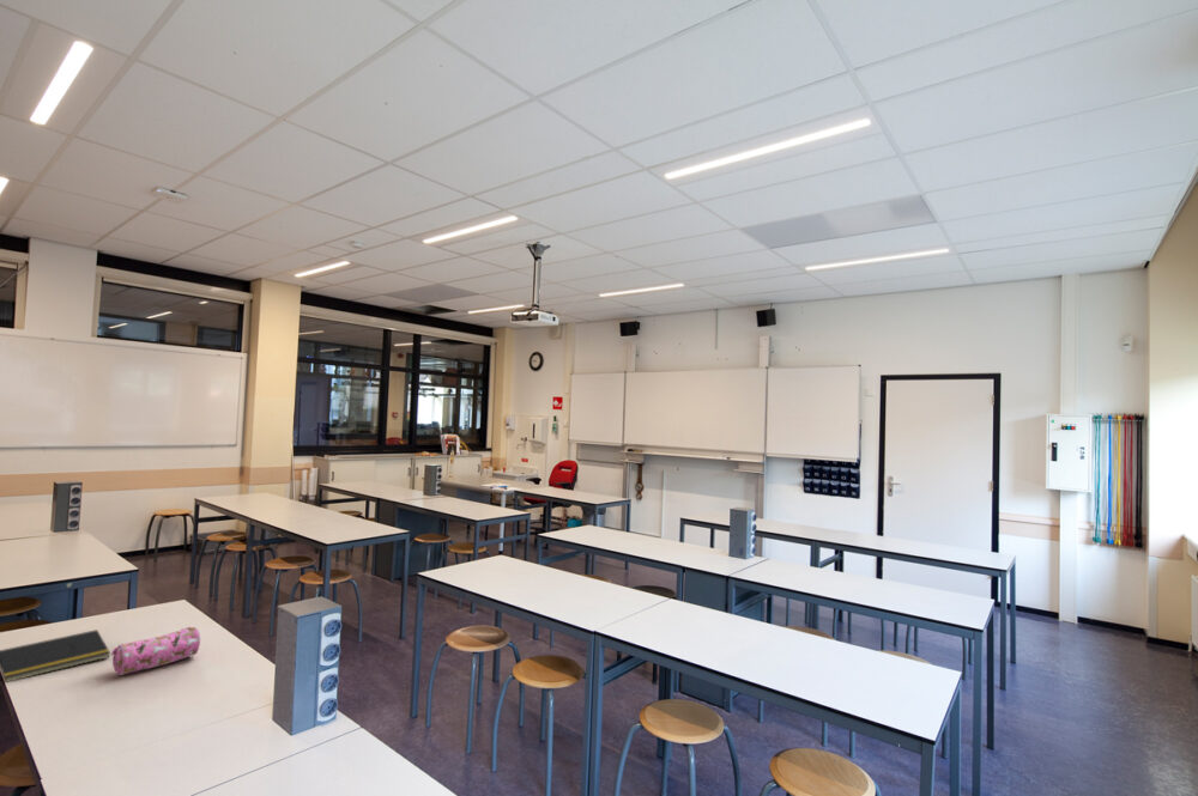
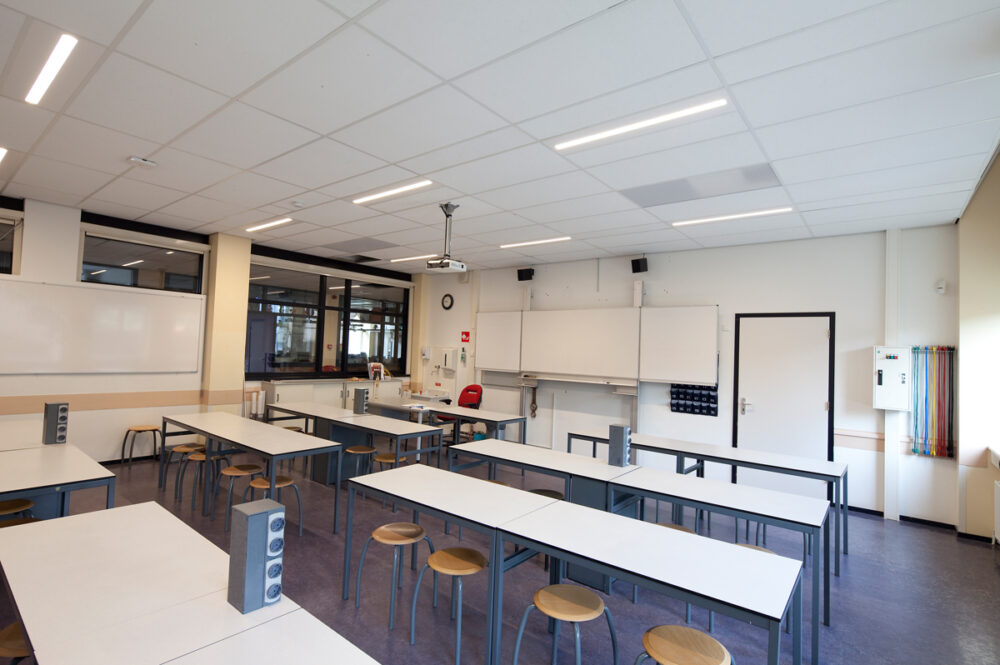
- pencil case [109,626,201,676]
- notepad [0,628,111,683]
